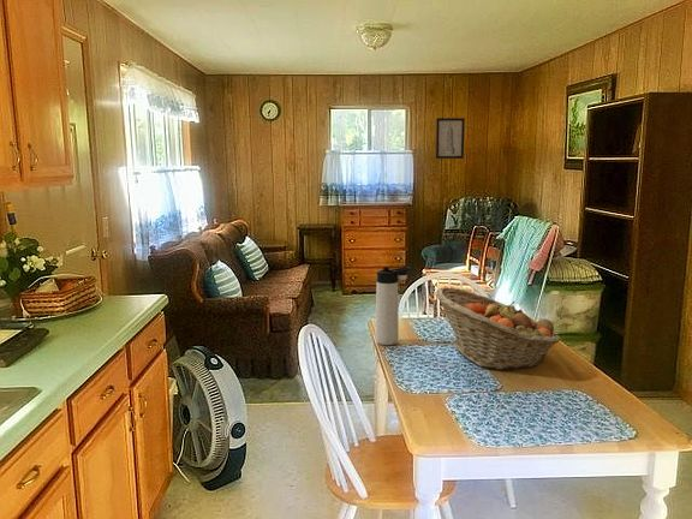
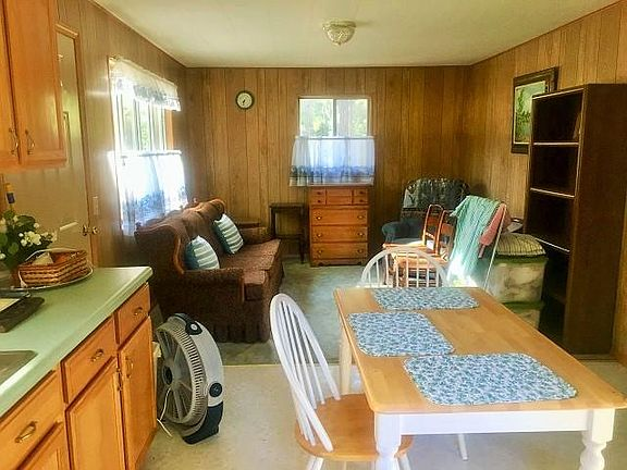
- thermos bottle [375,266,411,346]
- fruit basket [434,286,561,371]
- wall art [435,117,466,160]
